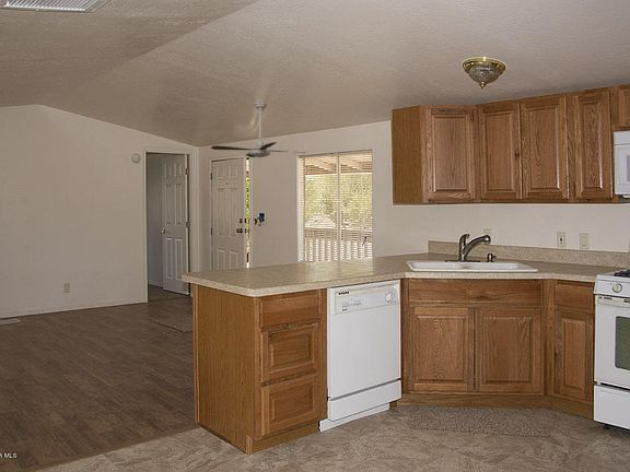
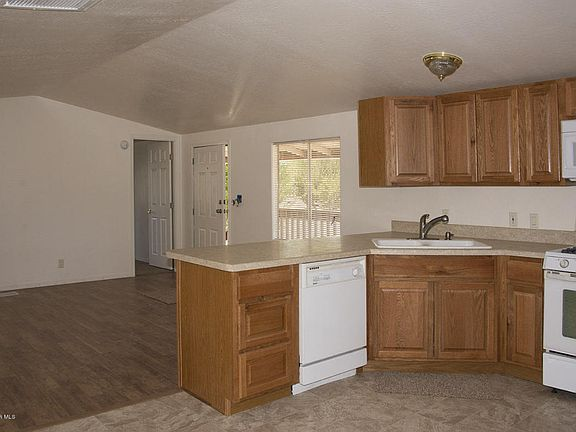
- ceiling fan [210,101,306,158]
